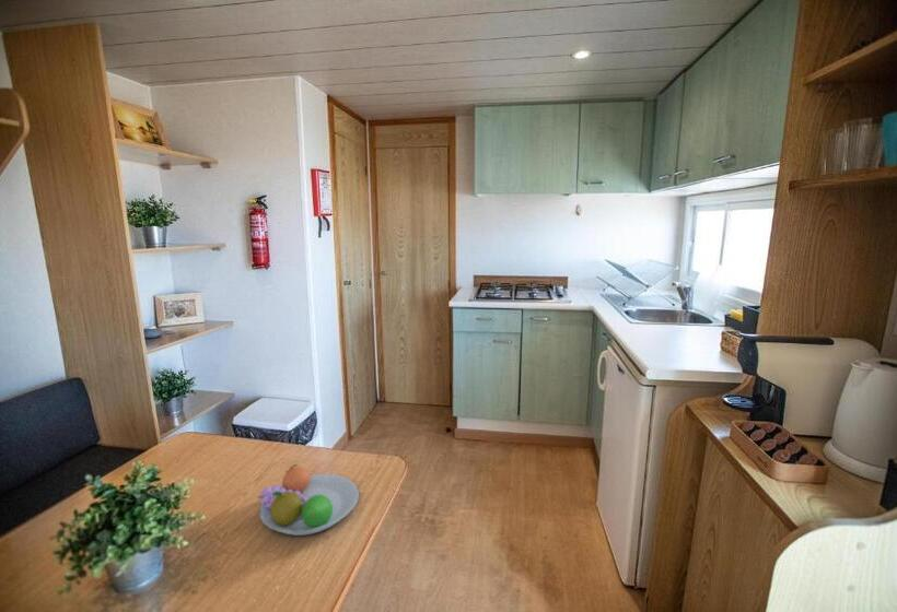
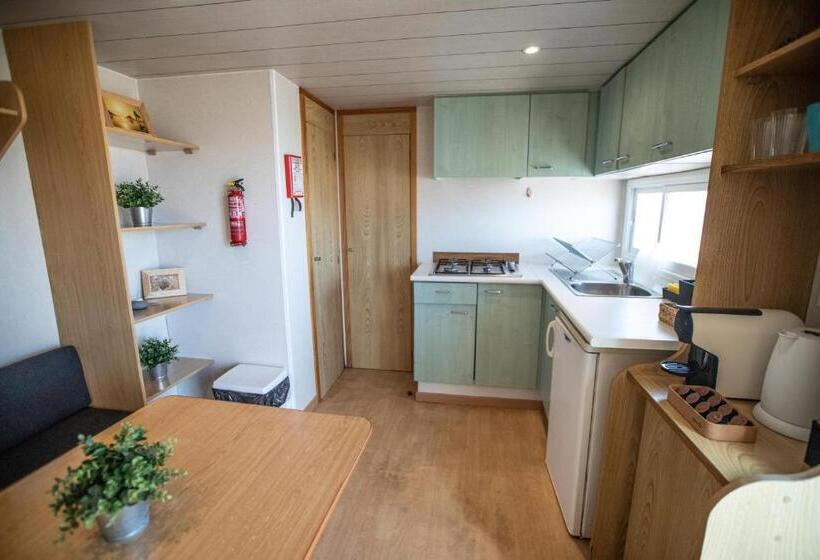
- fruit bowl [257,463,360,537]
